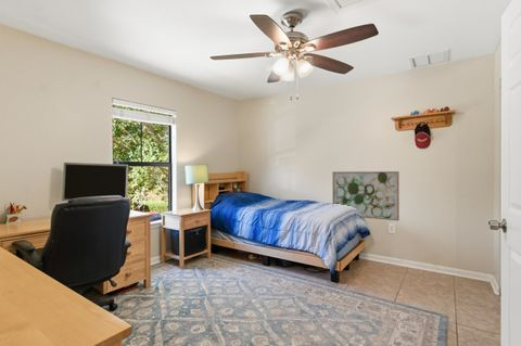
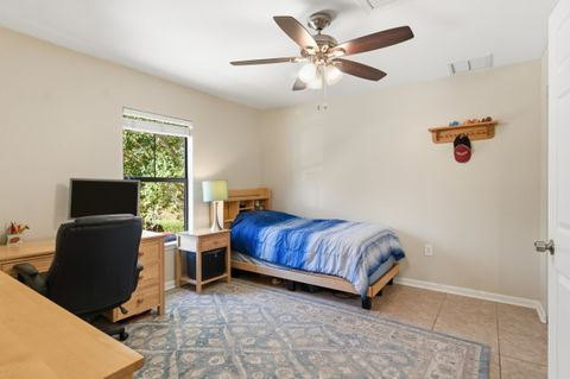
- wall art [332,170,401,222]
